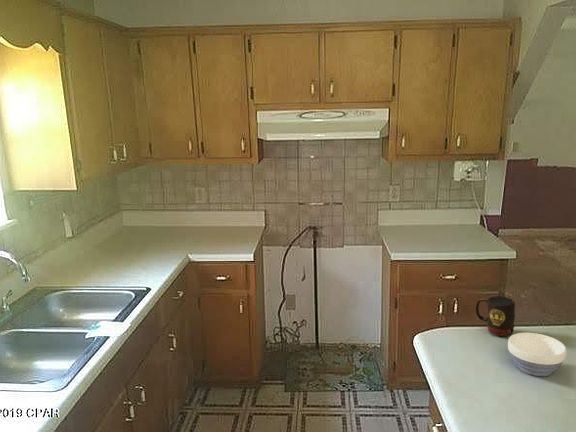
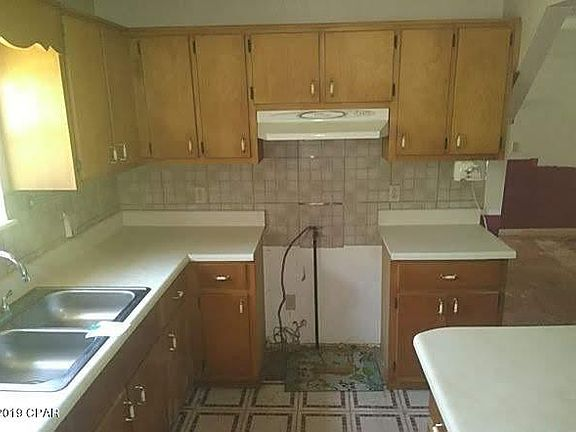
- bowl [507,332,567,377]
- mug [475,295,516,337]
